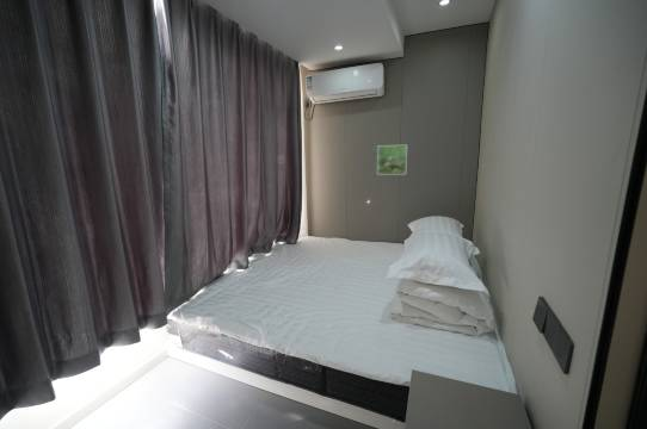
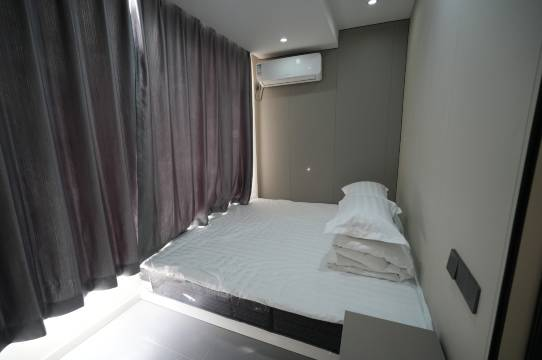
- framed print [376,144,408,175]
